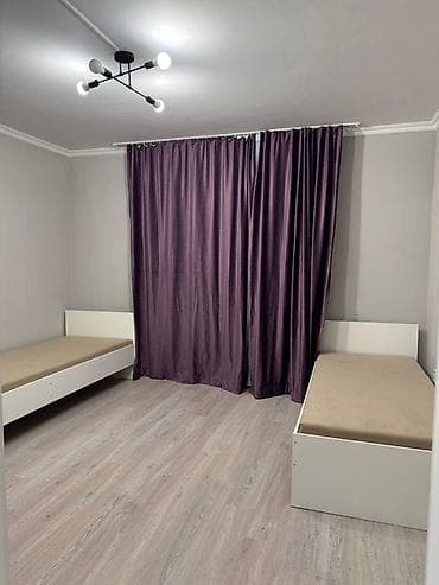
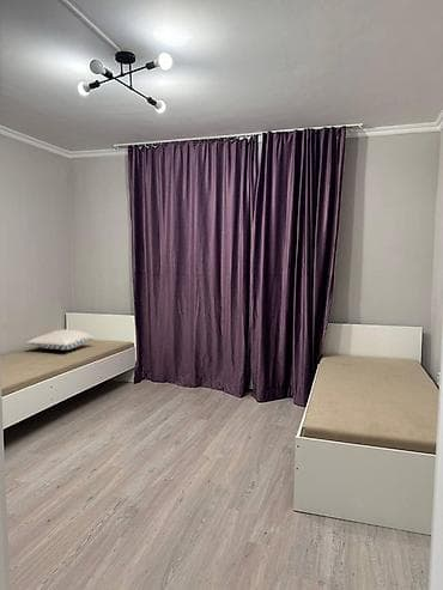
+ pillow [26,328,96,351]
